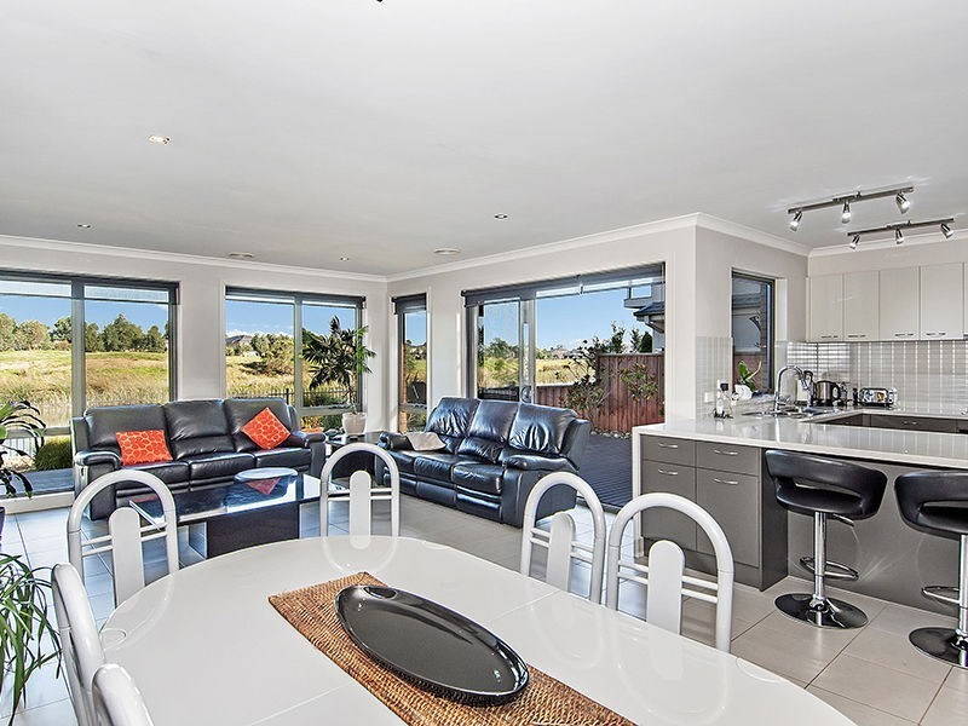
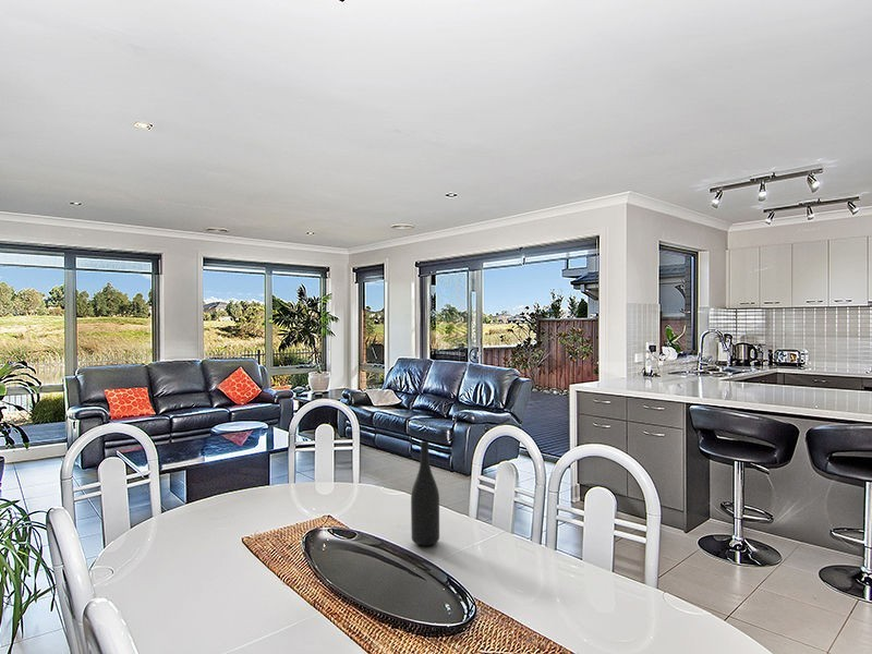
+ wine bottle [410,440,440,546]
